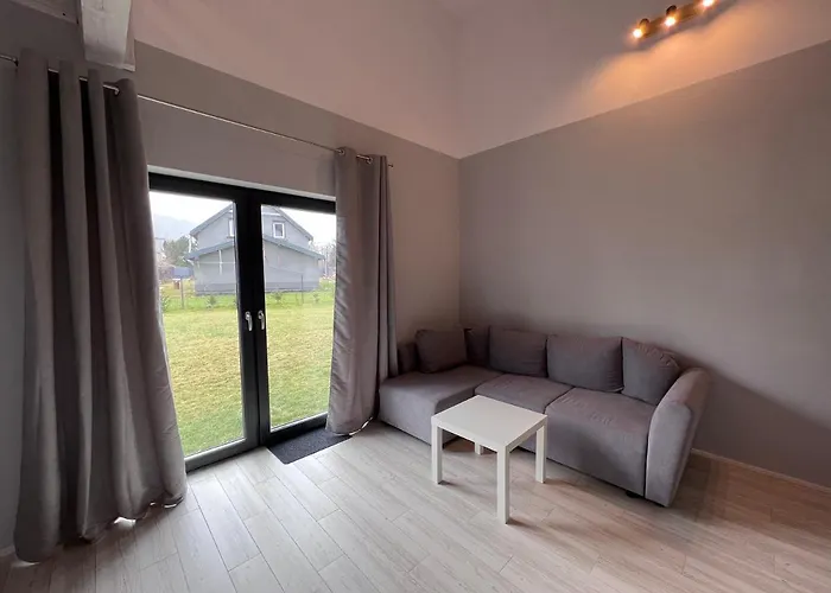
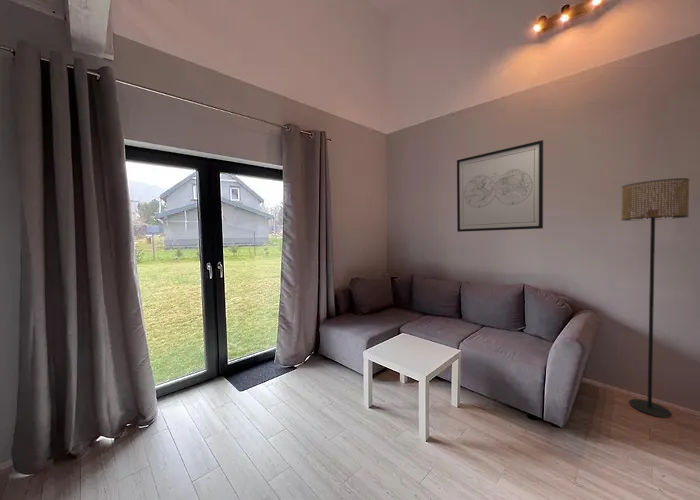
+ wall art [456,139,544,233]
+ floor lamp [620,177,690,419]
